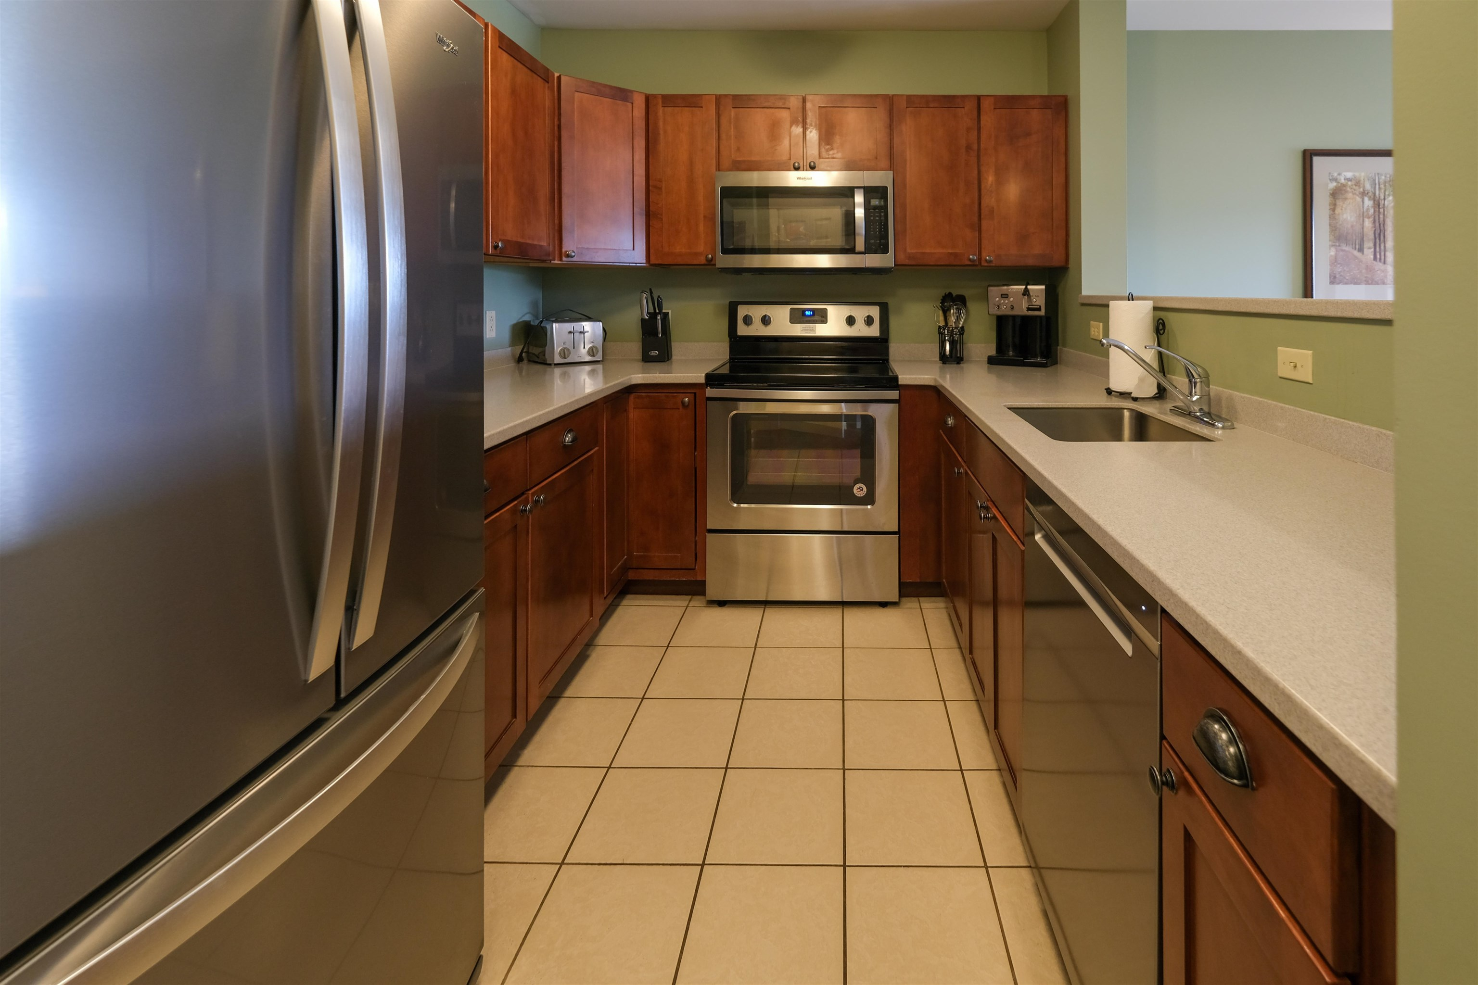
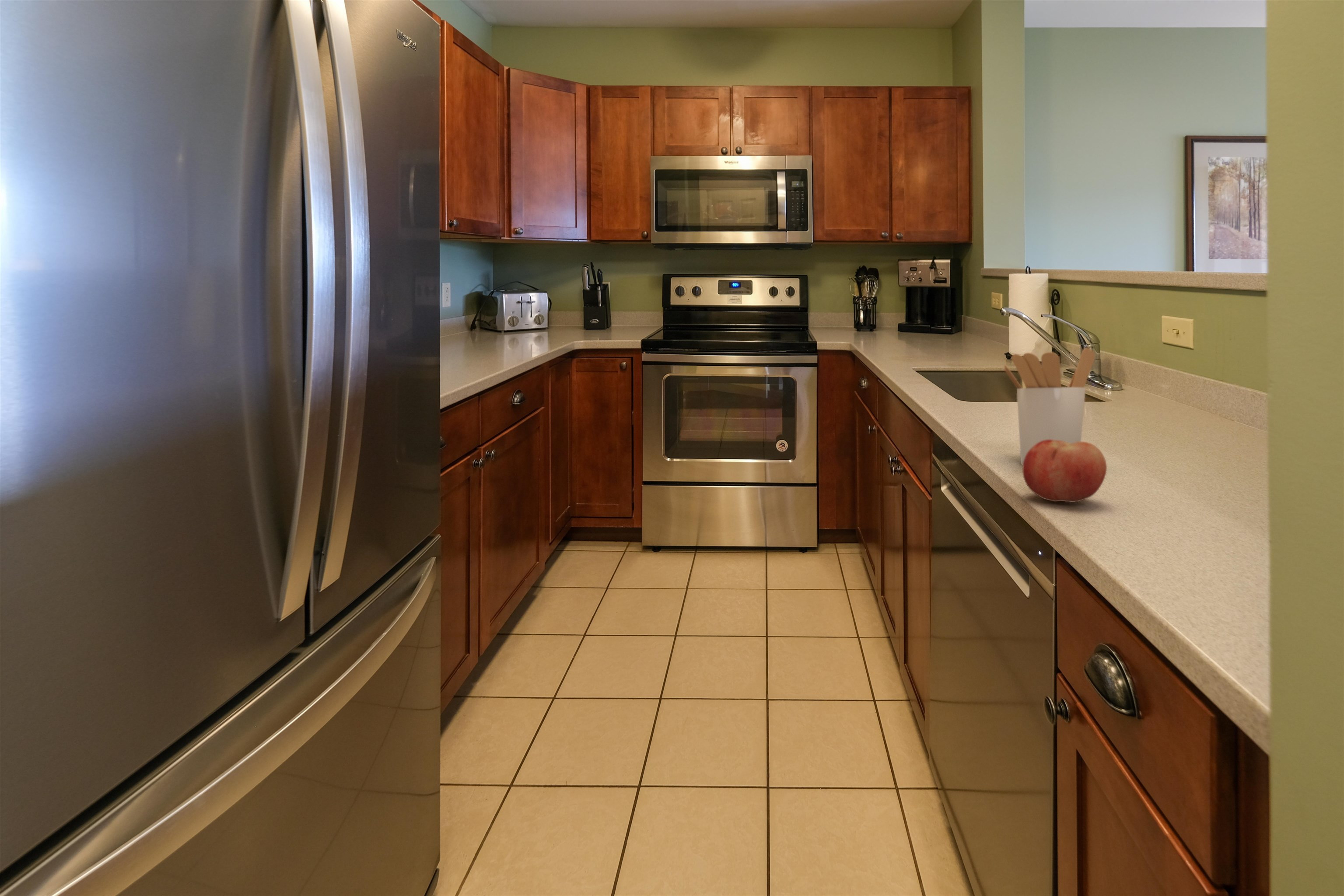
+ utensil holder [1003,347,1096,466]
+ fruit [1022,440,1107,503]
